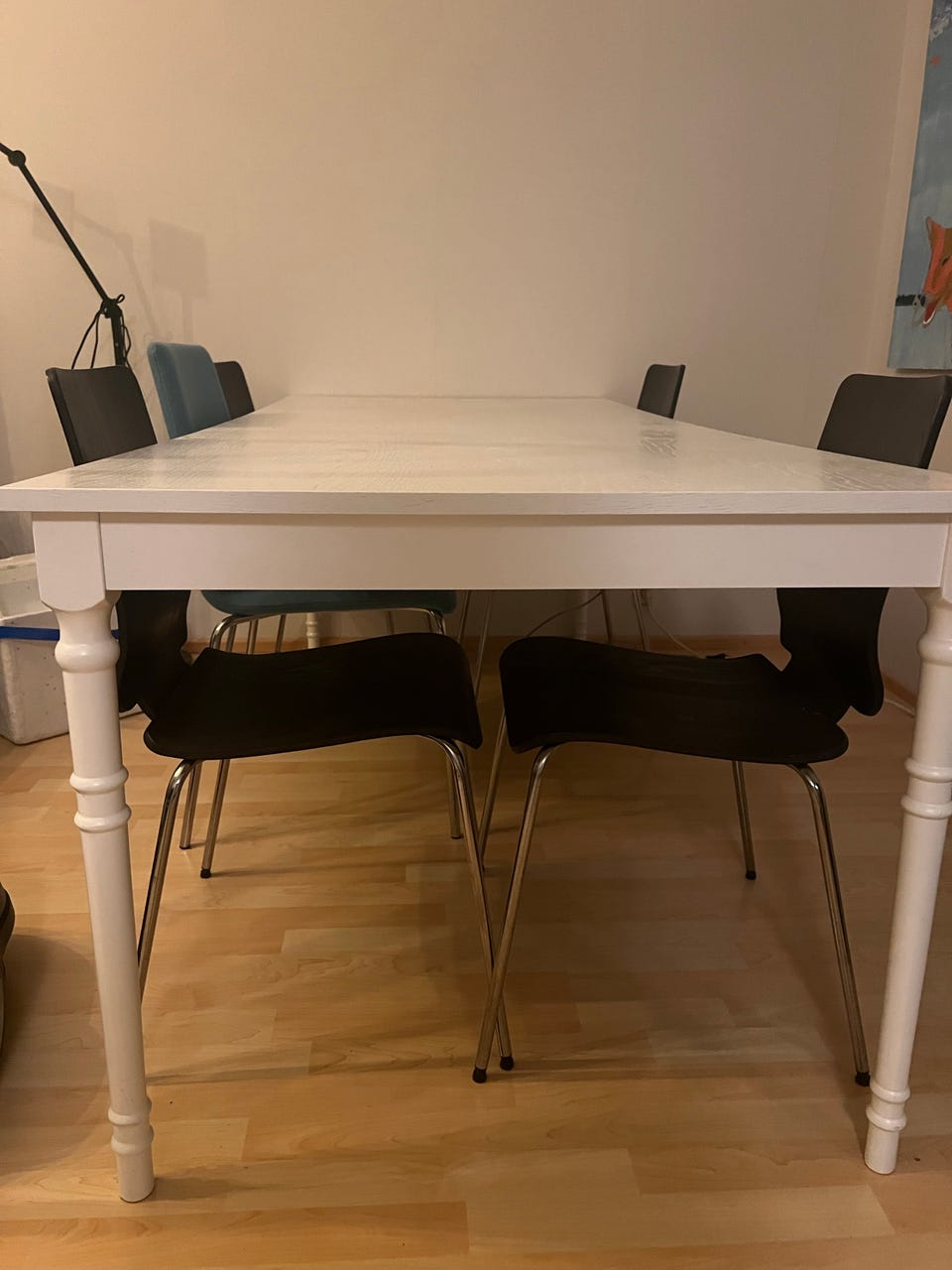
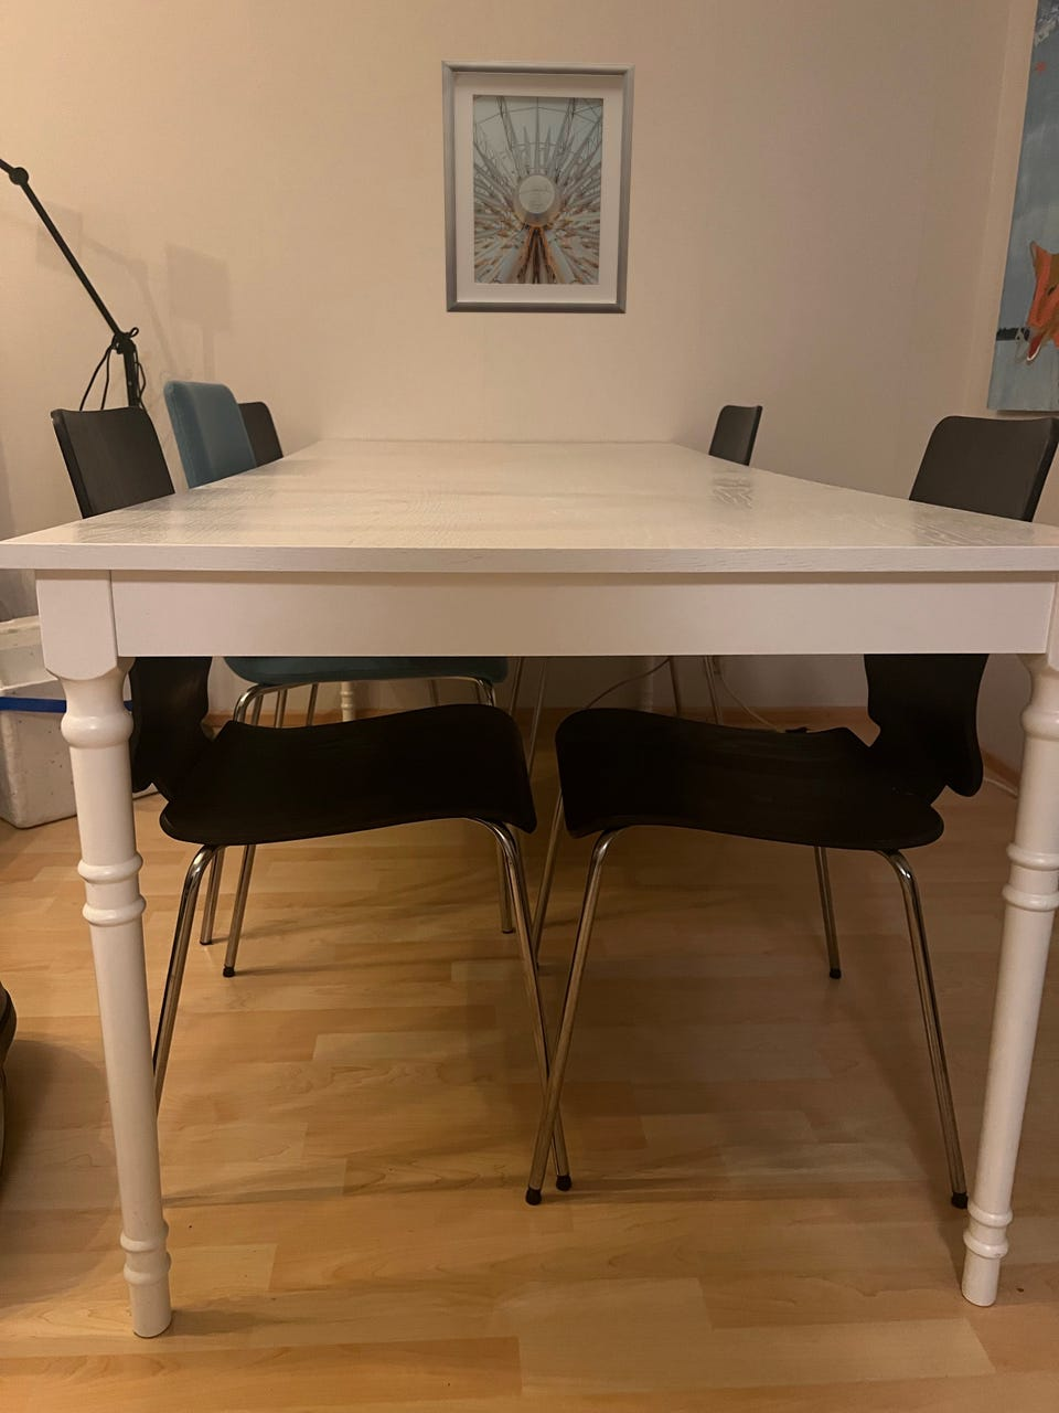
+ picture frame [442,59,635,315]
